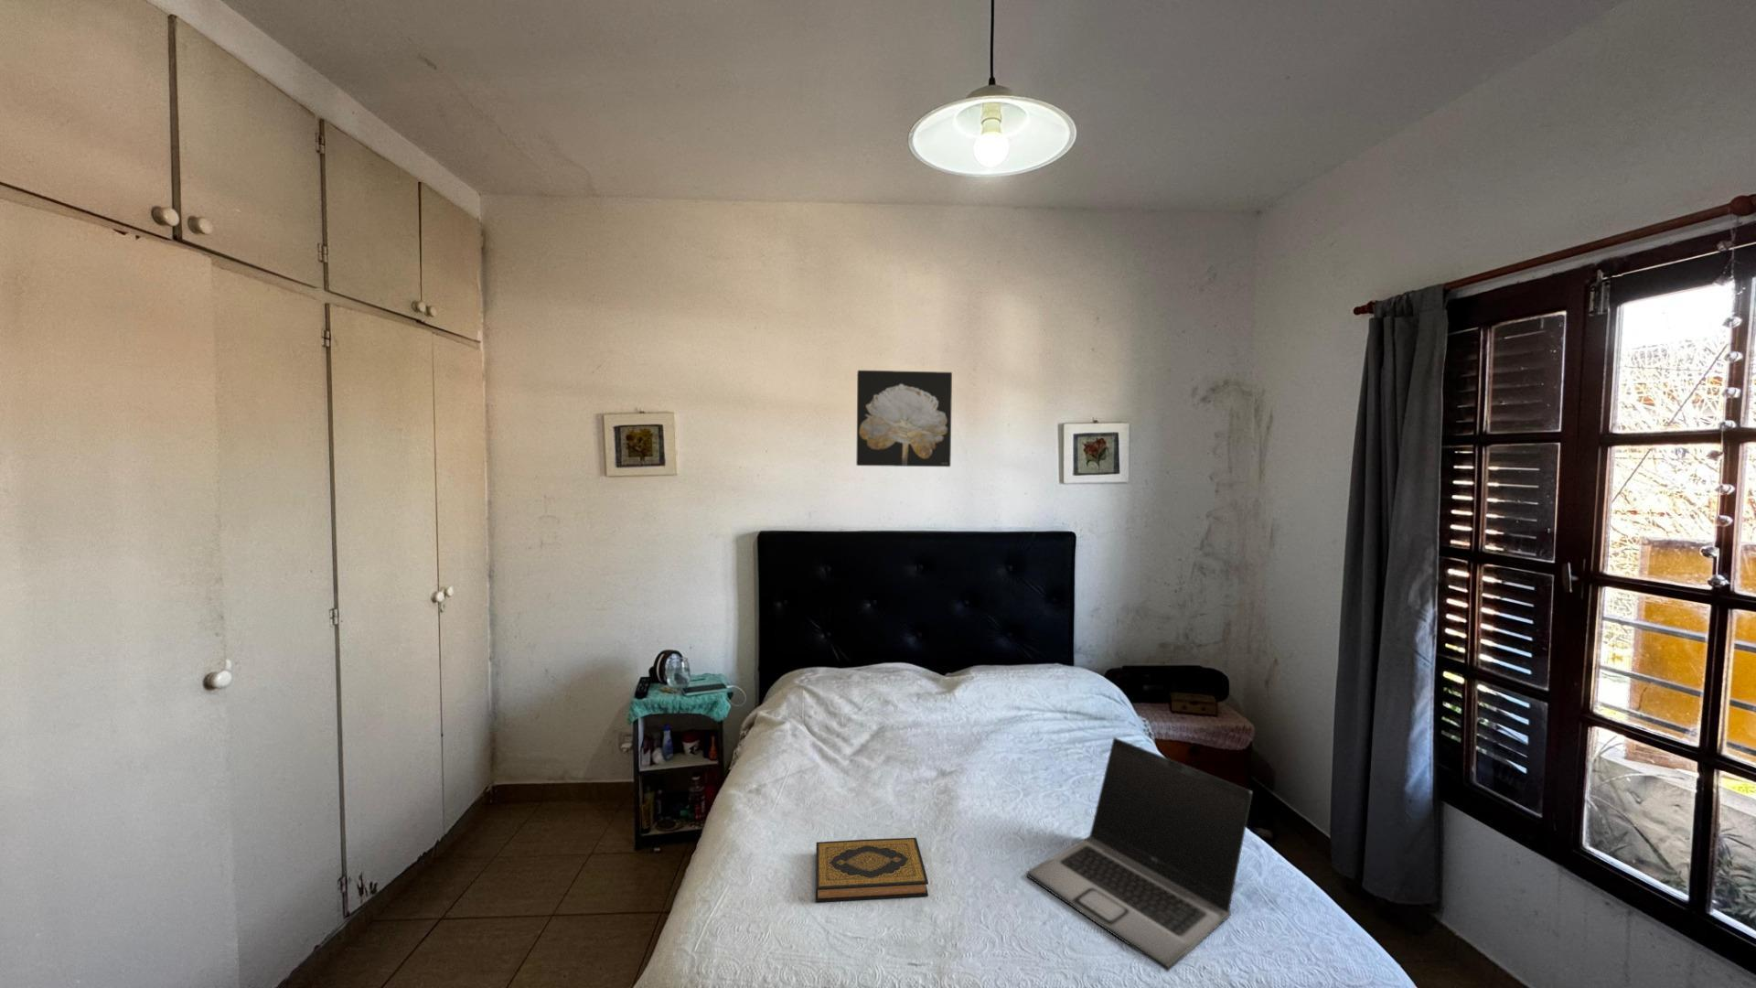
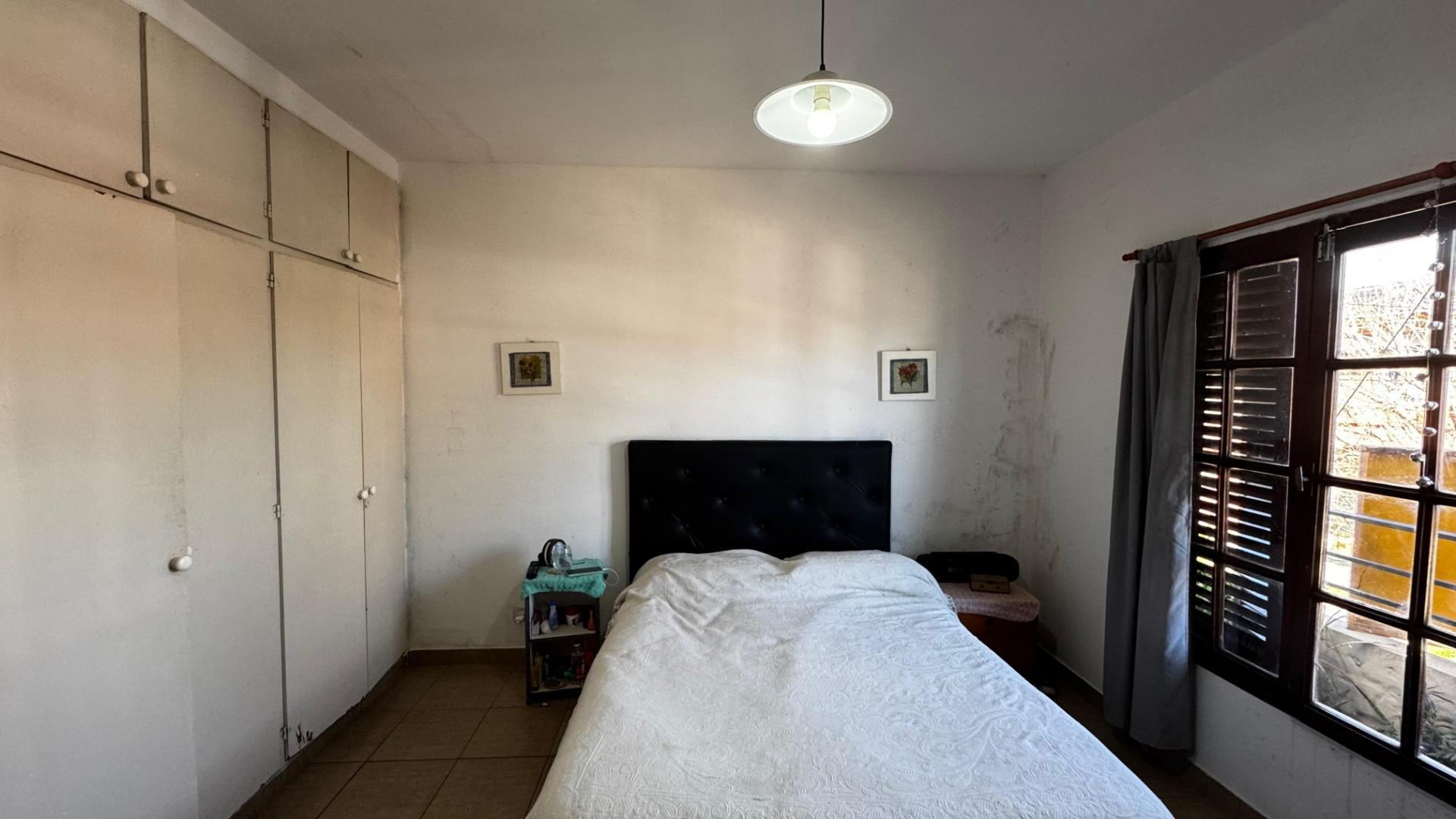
- wall art [855,369,953,468]
- hardback book [815,837,929,902]
- laptop [1025,736,1254,972]
